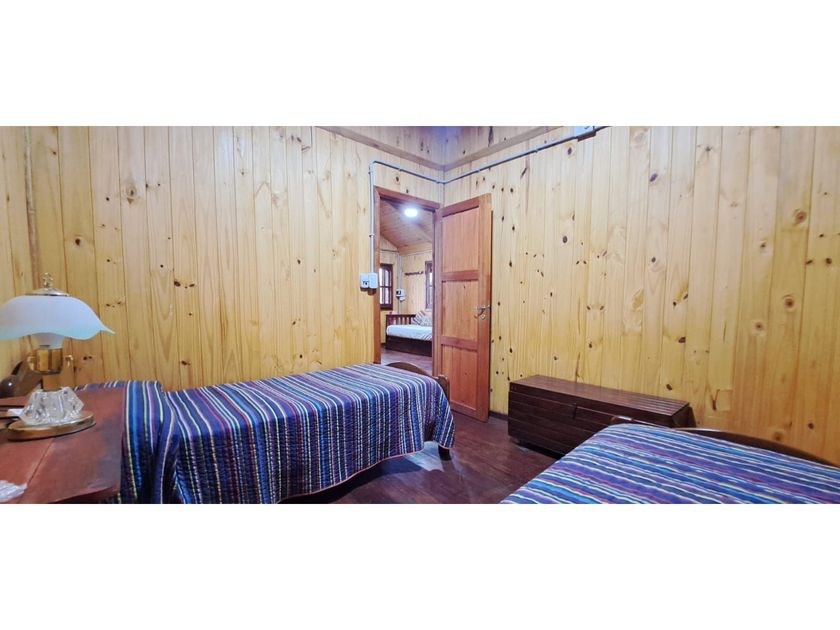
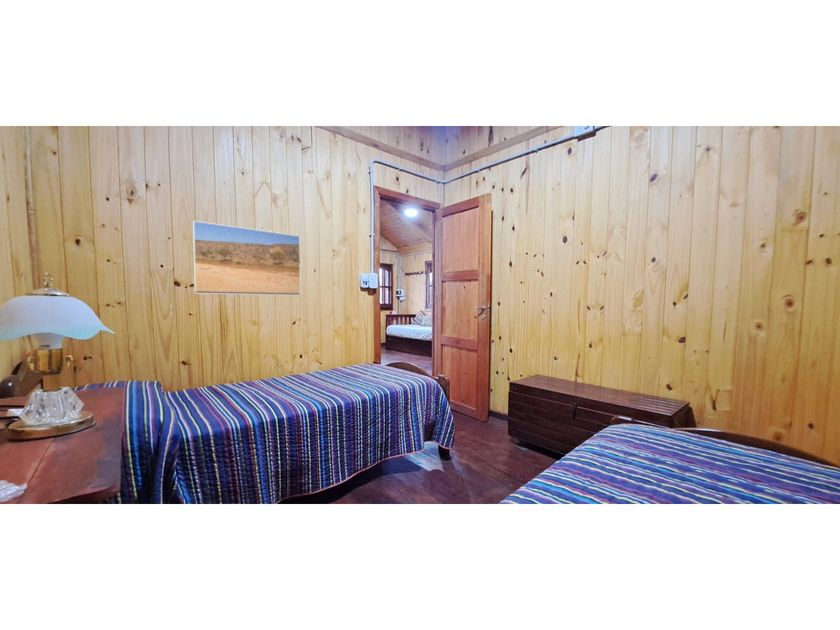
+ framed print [192,220,301,296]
